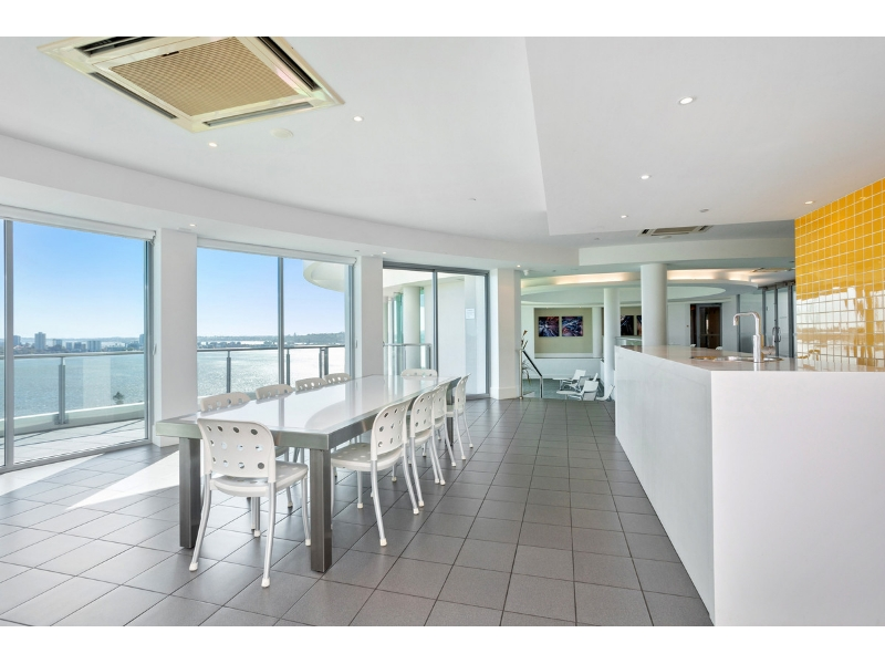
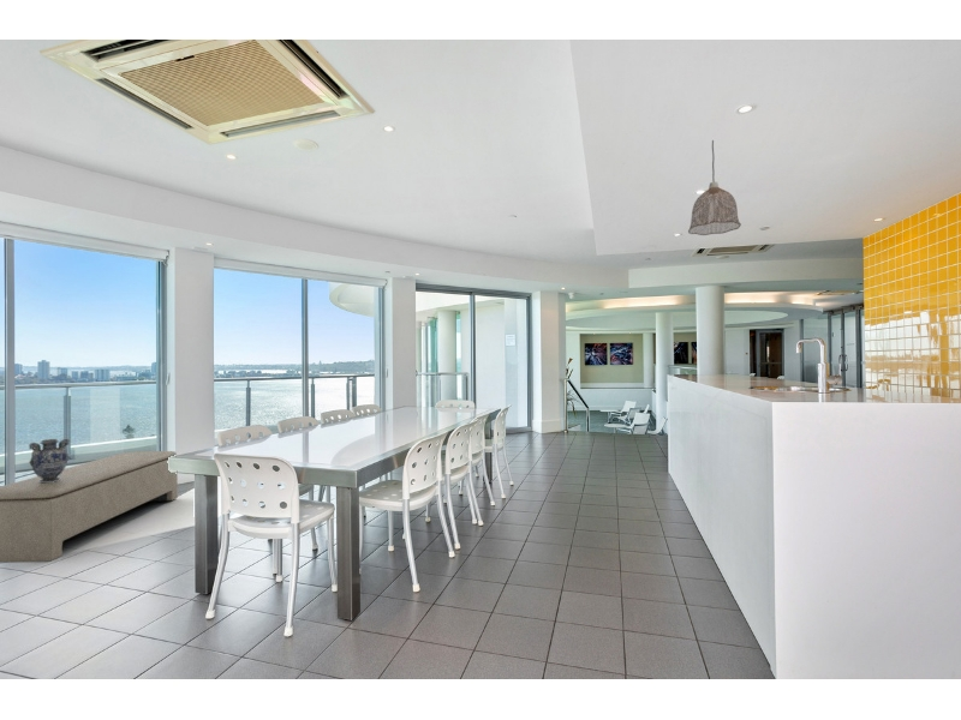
+ bench [0,450,179,564]
+ decorative vase [28,438,71,482]
+ pendant lamp [687,139,742,236]
